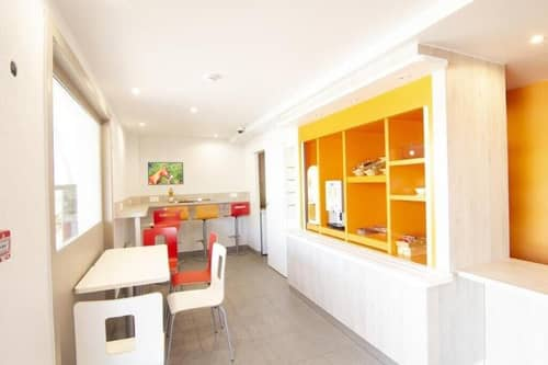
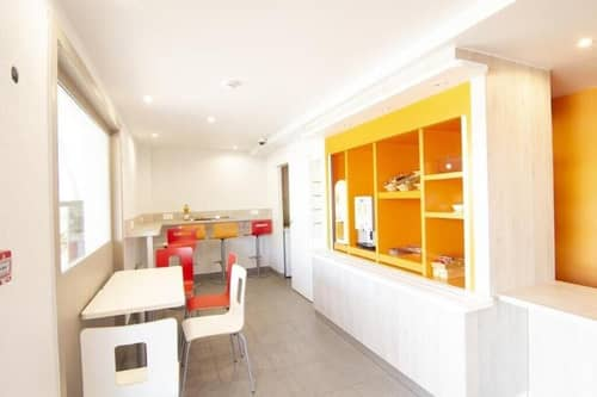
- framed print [147,161,184,186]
